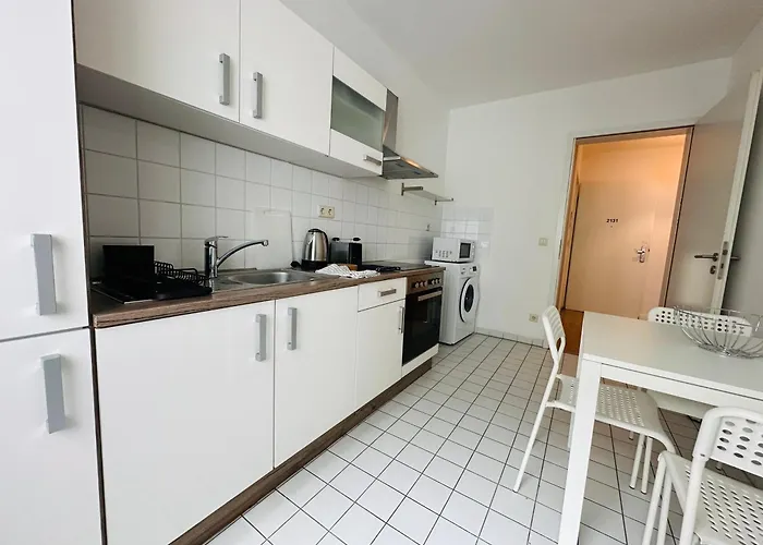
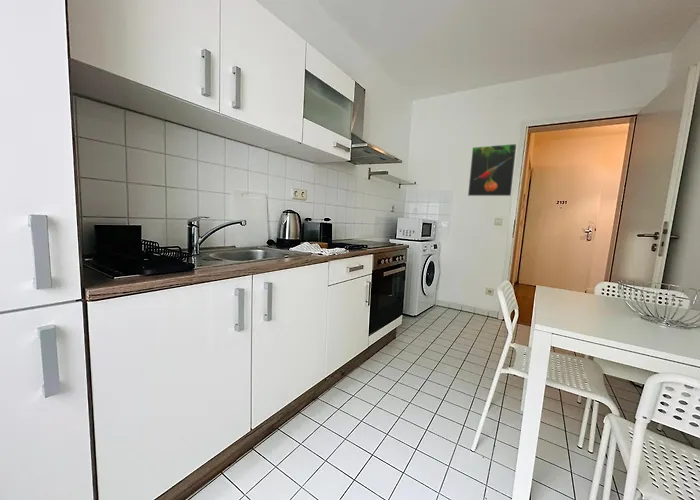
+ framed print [467,143,518,197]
